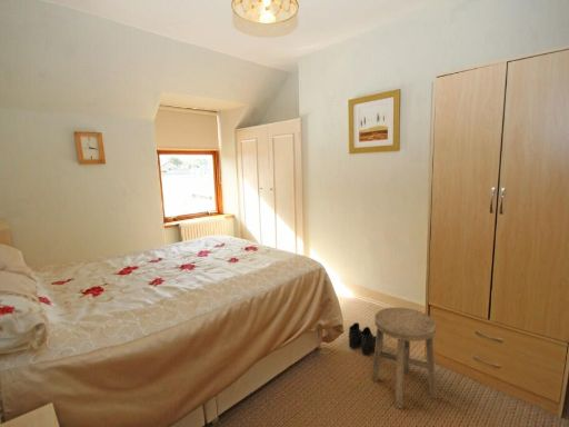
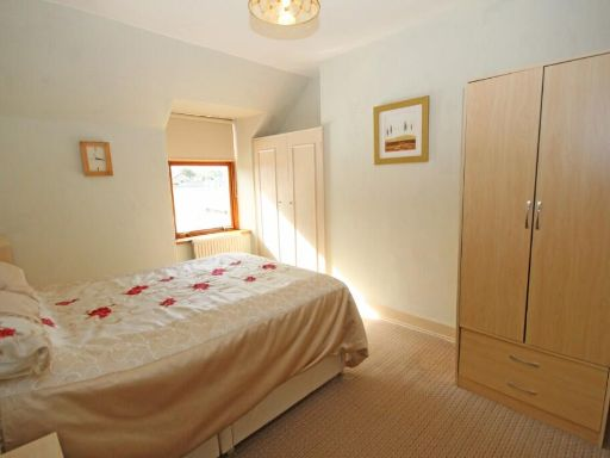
- stool [370,307,438,410]
- boots [348,321,377,356]
